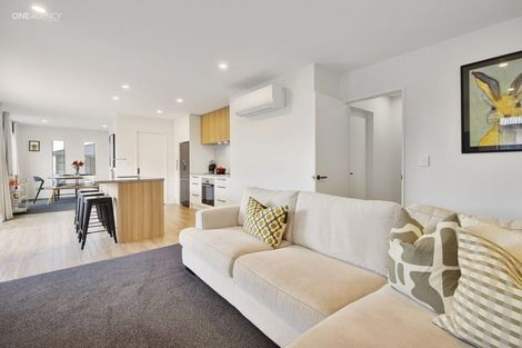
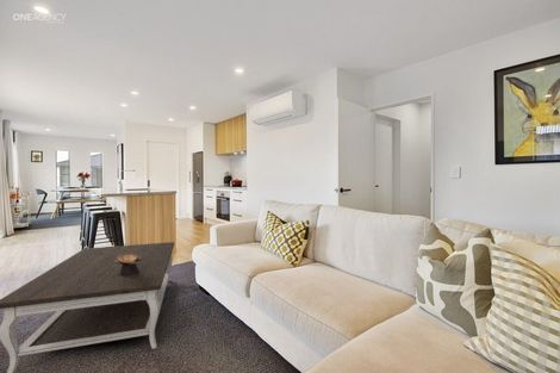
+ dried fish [116,254,142,275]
+ coffee table [0,241,175,373]
